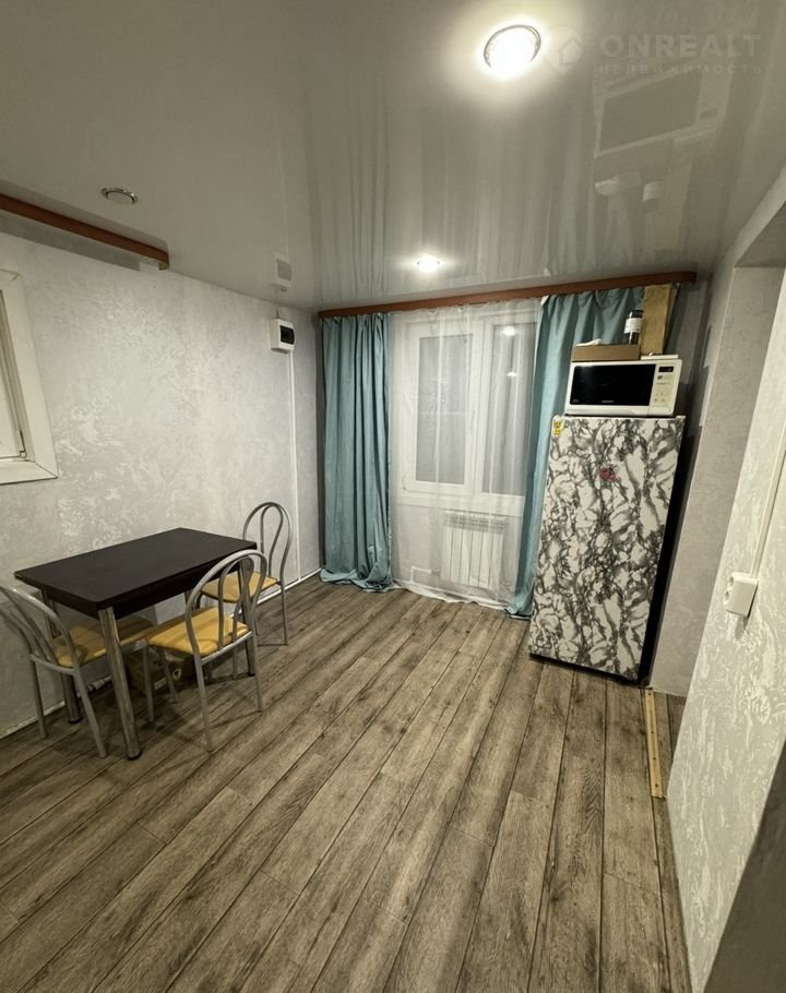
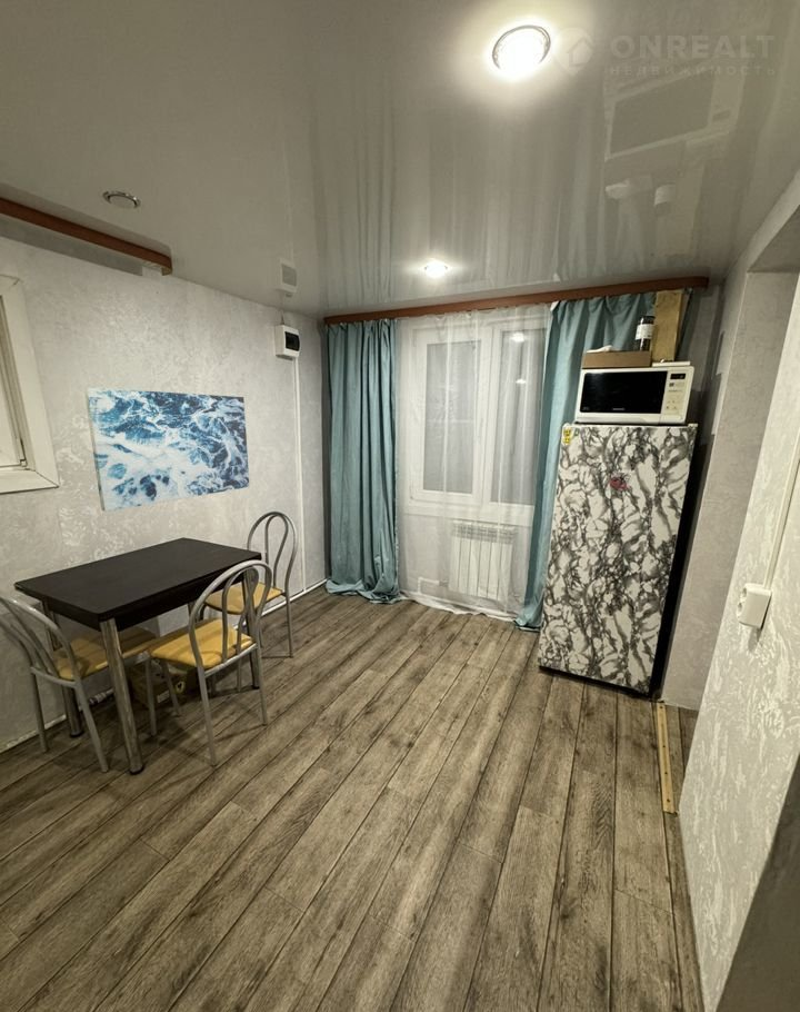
+ wall art [83,387,250,513]
